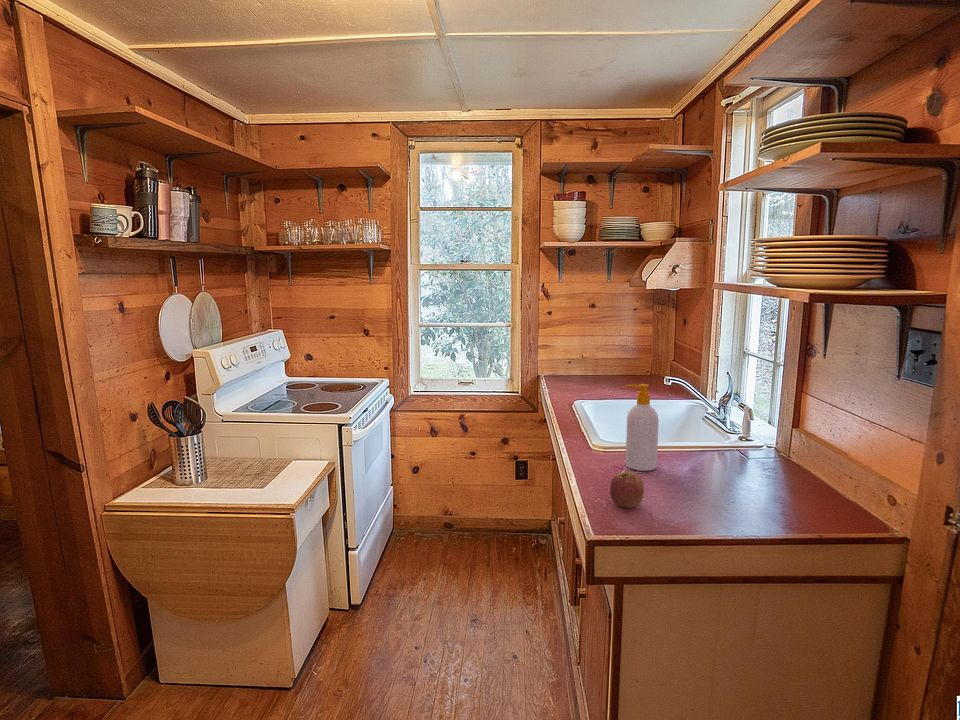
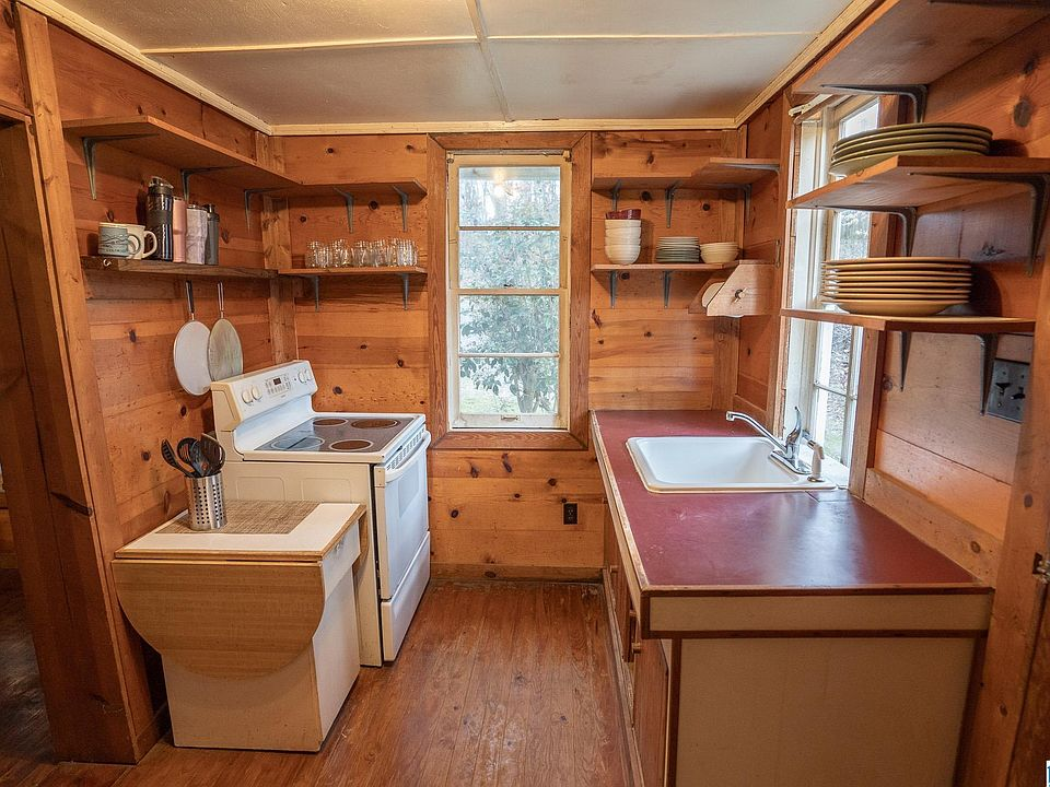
- apple [609,471,645,509]
- soap bottle [624,383,660,472]
